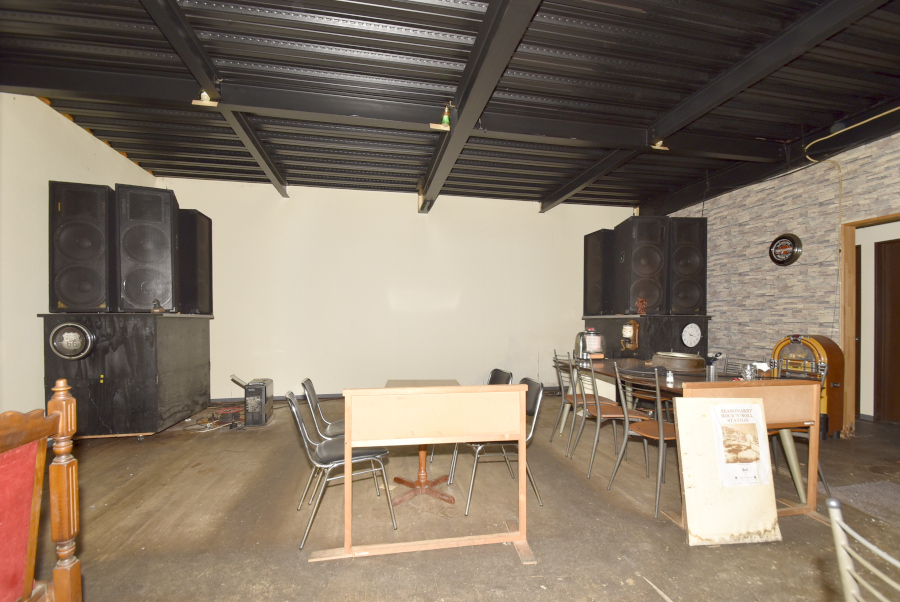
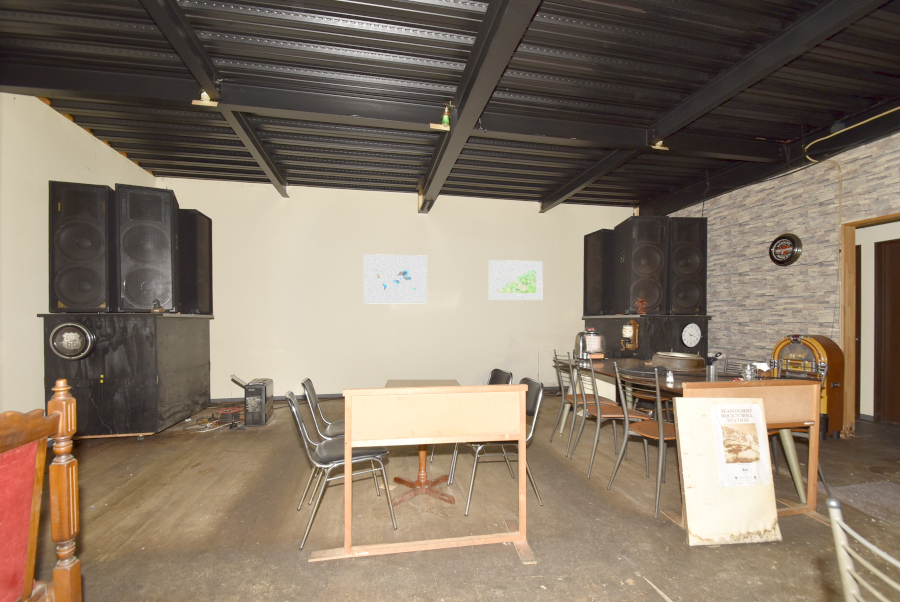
+ wall art [362,253,428,305]
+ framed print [488,259,544,301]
